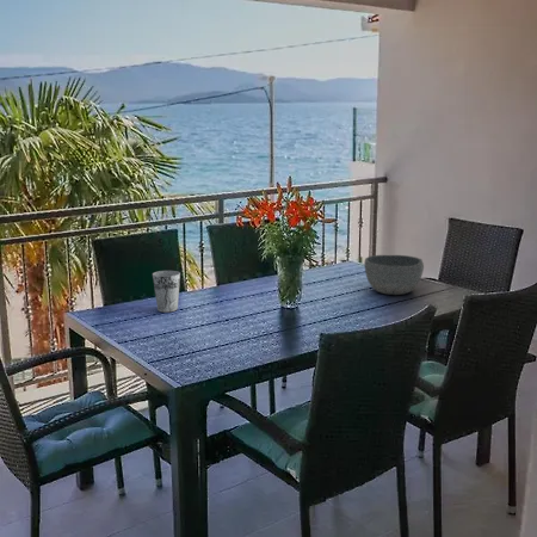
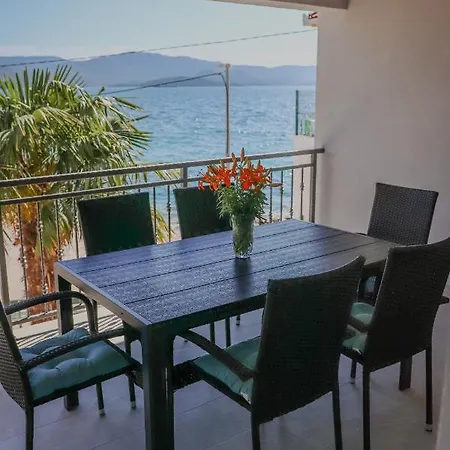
- bowl [363,254,425,296]
- cup [152,270,181,313]
